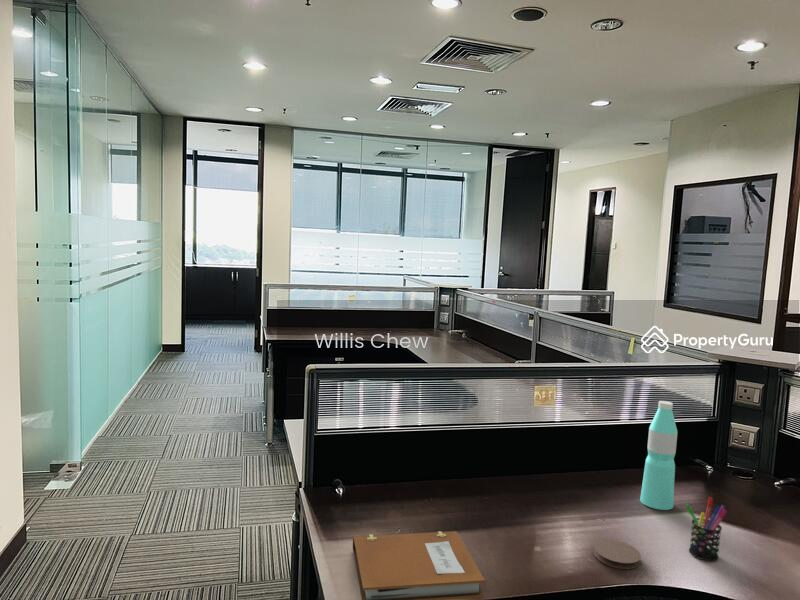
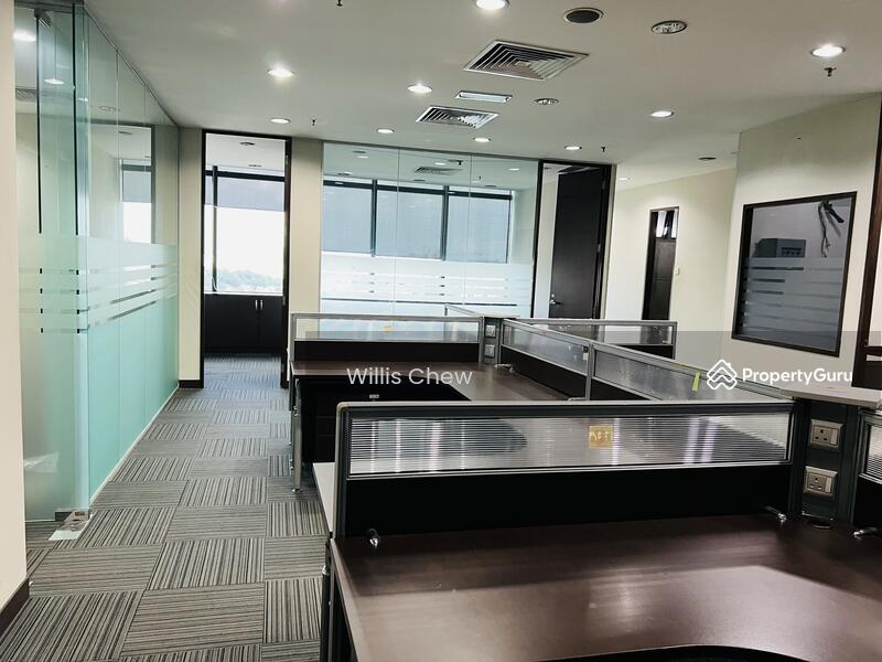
- notebook [352,530,486,600]
- coaster [592,539,642,570]
- pen holder [684,496,728,562]
- water bottle [639,400,678,511]
